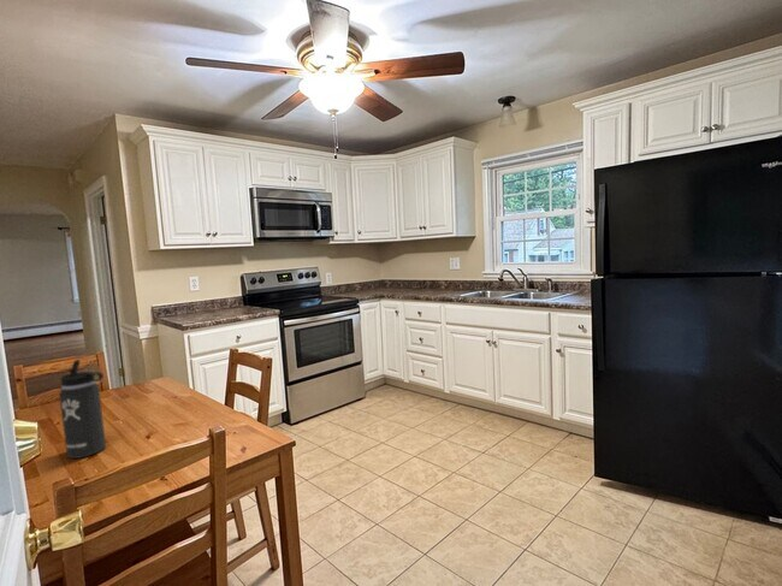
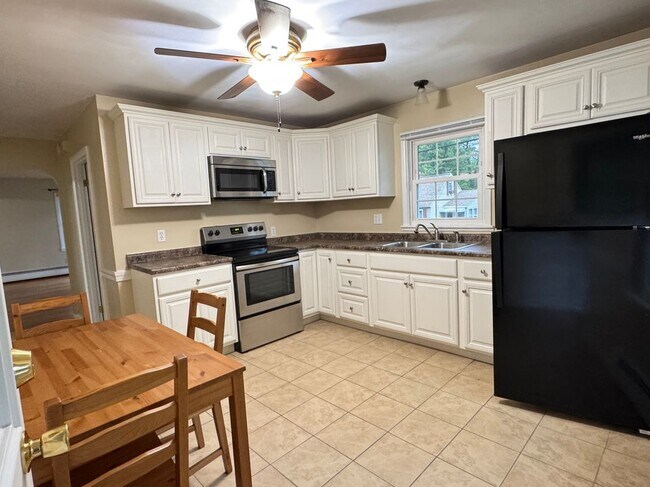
- thermos bottle [58,359,107,460]
